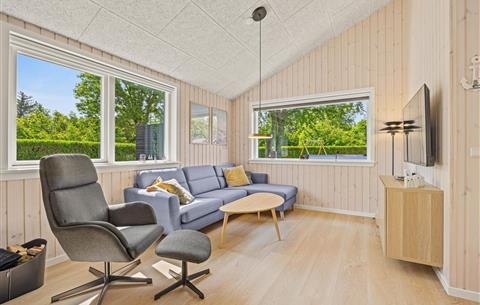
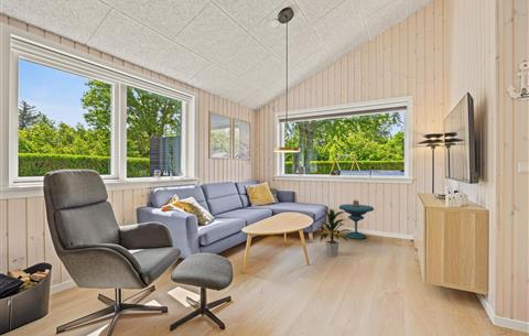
+ side table [338,199,375,240]
+ indoor plant [315,208,353,257]
